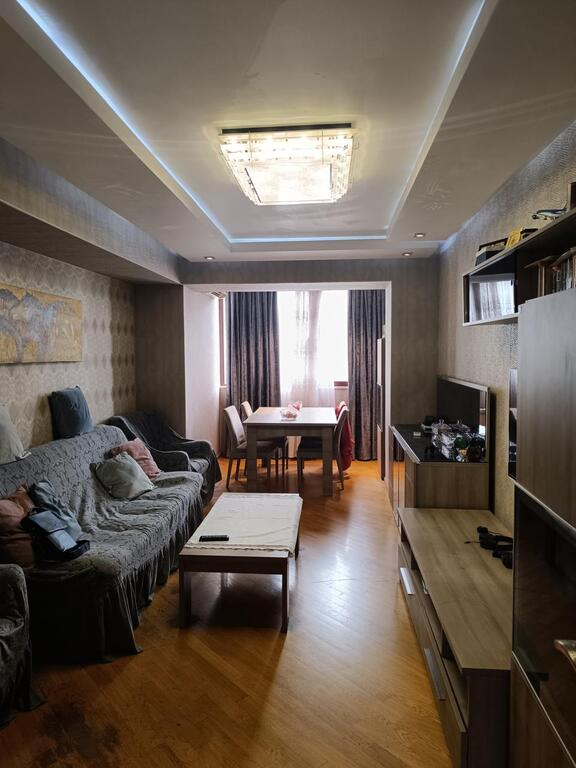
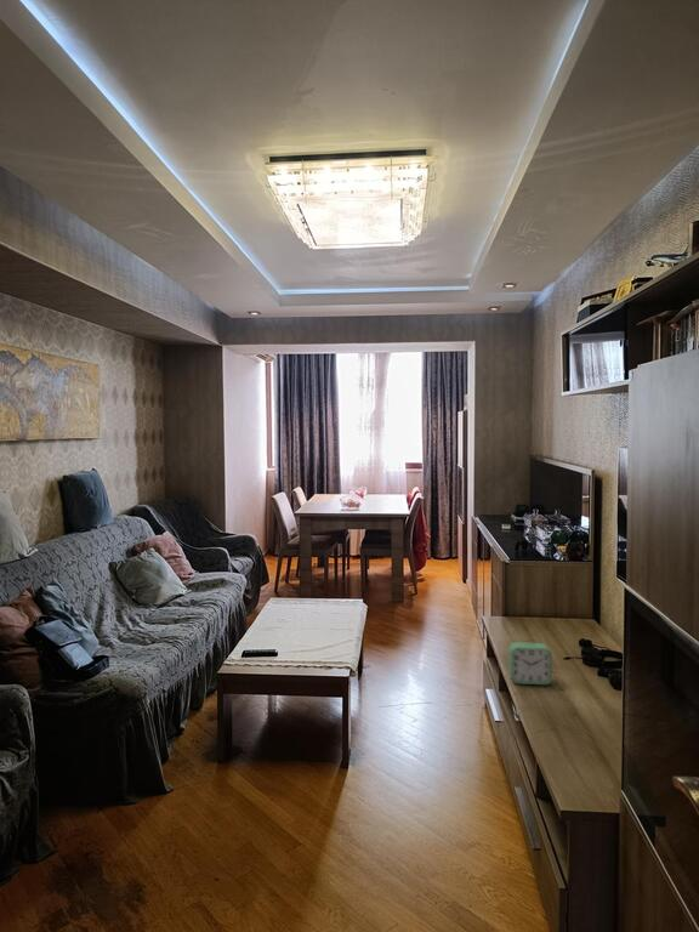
+ alarm clock [507,641,553,686]
